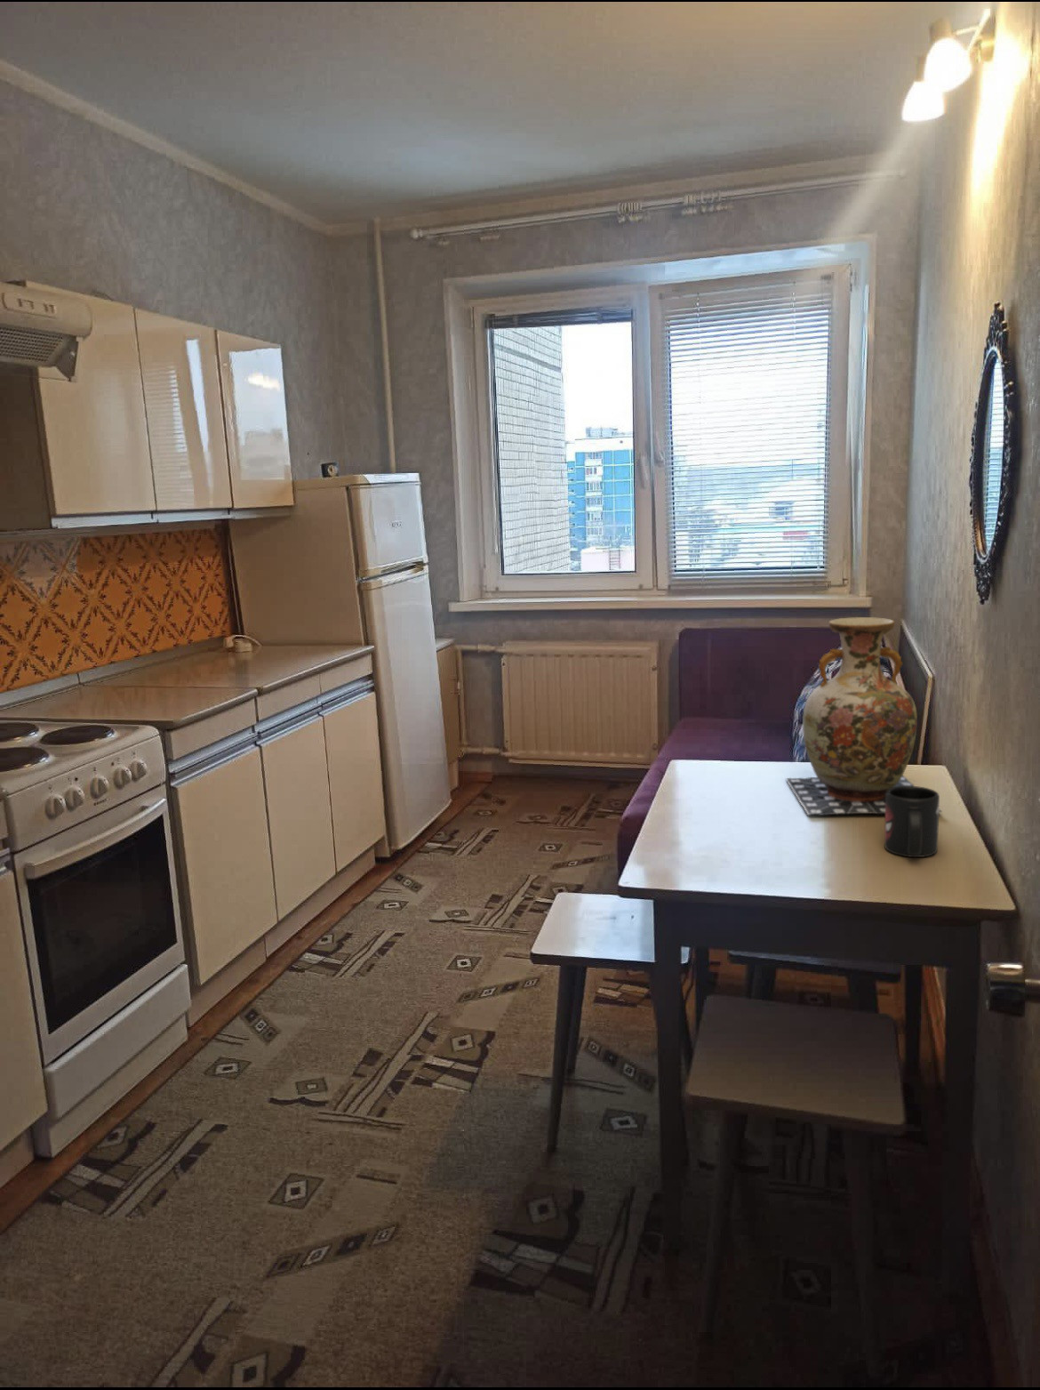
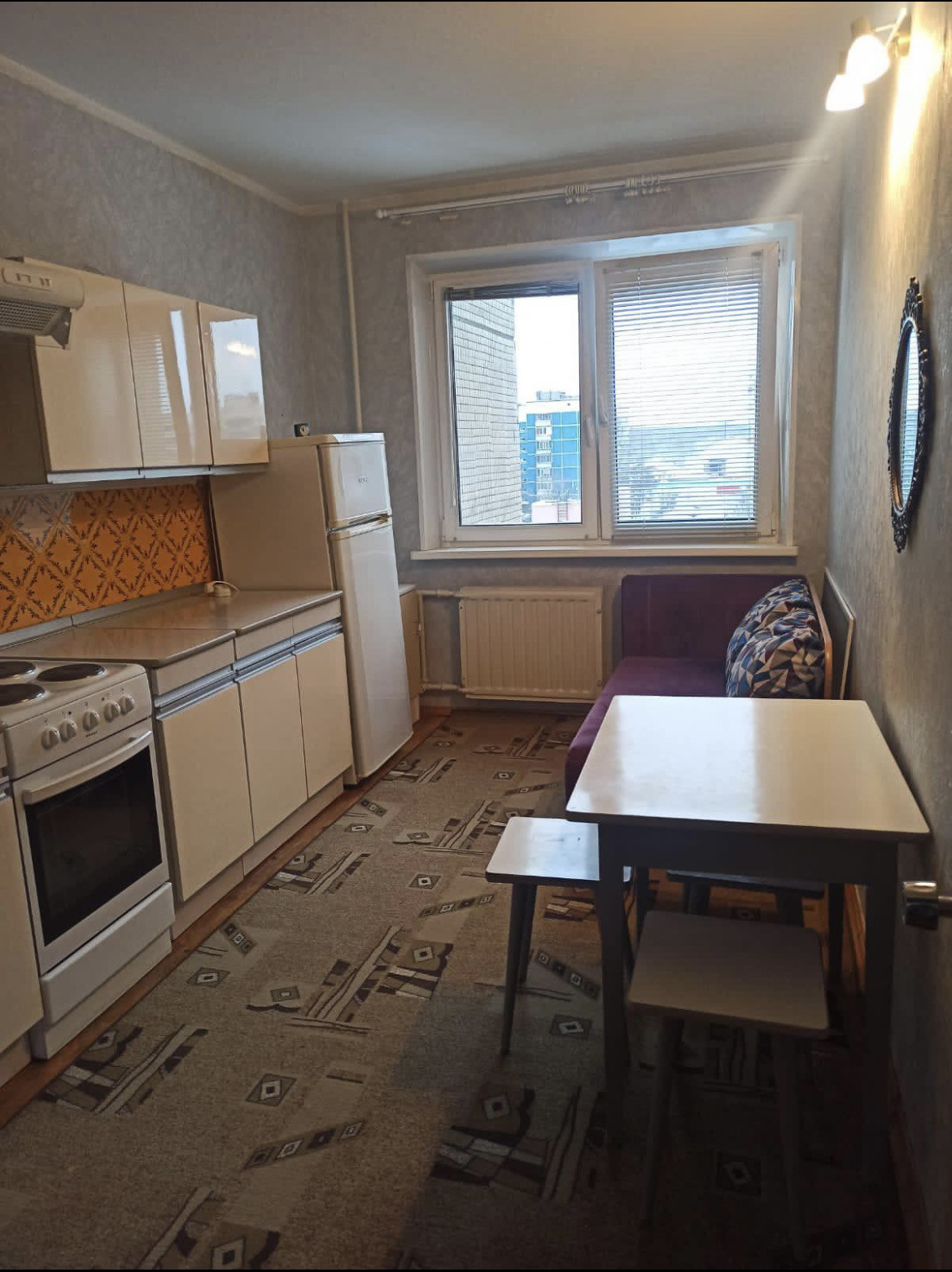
- mug [884,786,941,858]
- vase [784,616,943,816]
